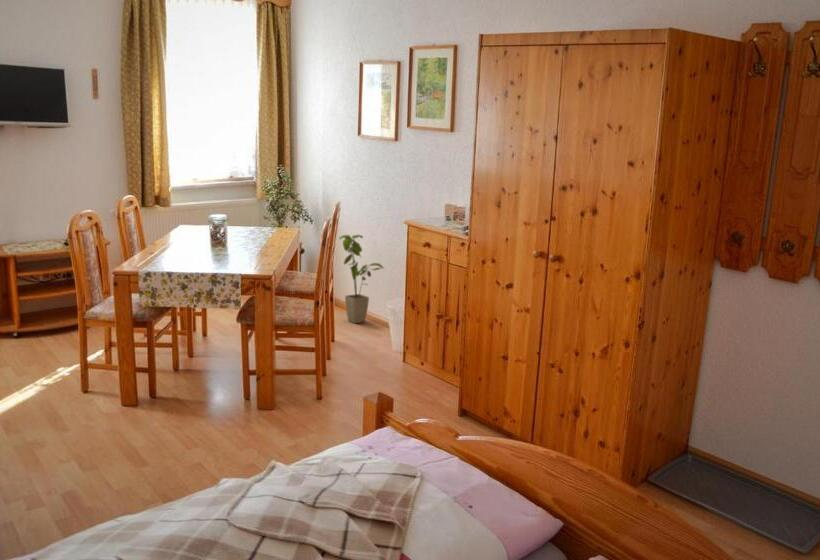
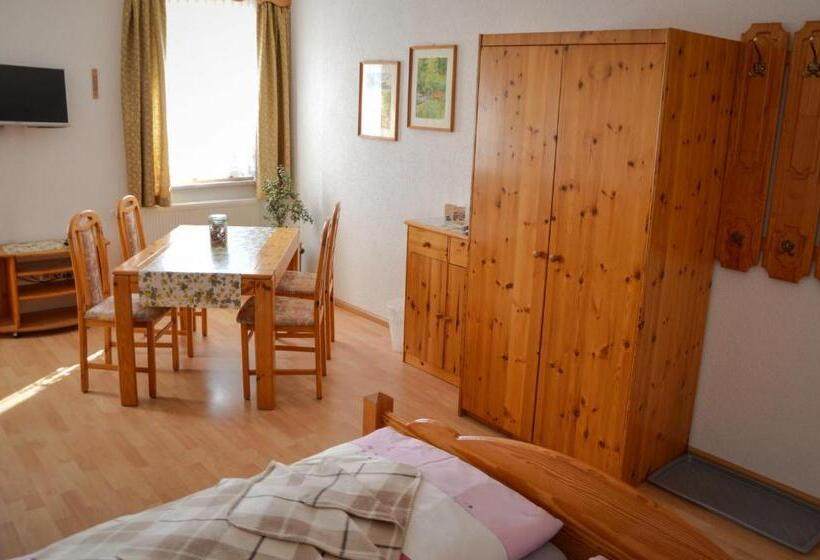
- house plant [338,234,385,324]
